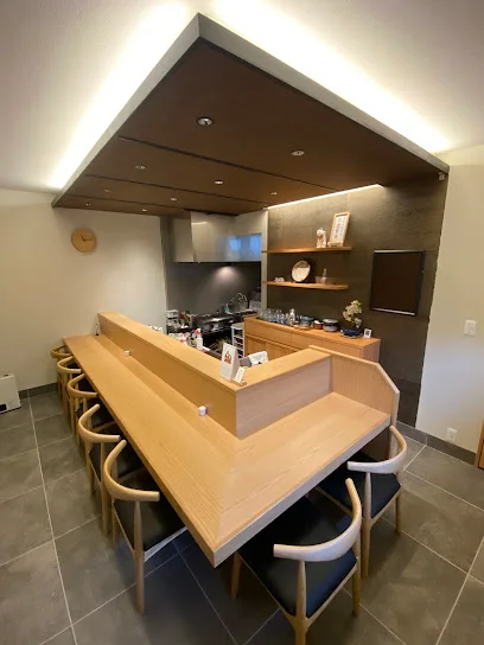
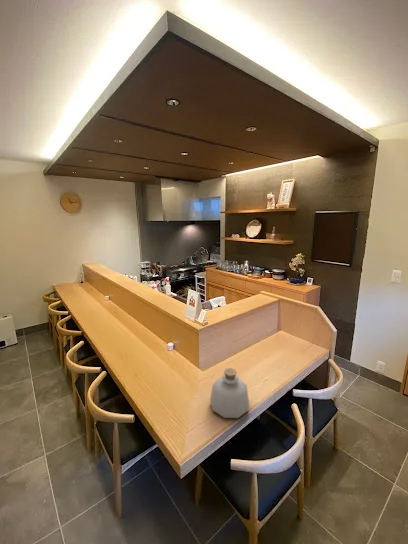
+ bottle [209,367,250,419]
